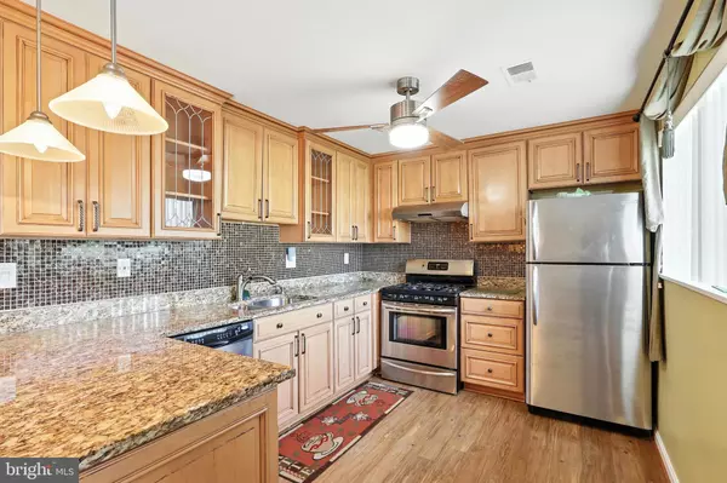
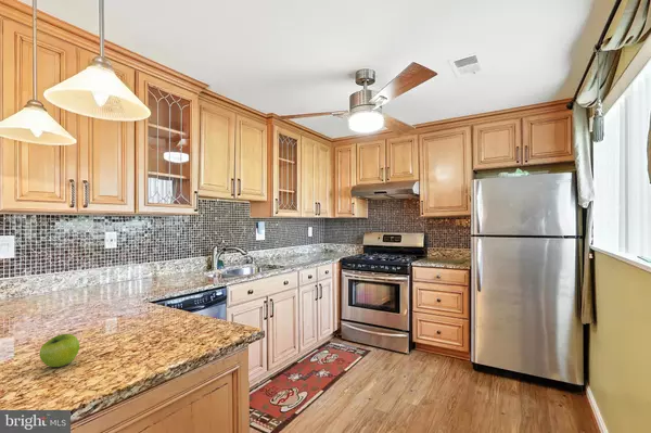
+ fruit [39,333,80,368]
